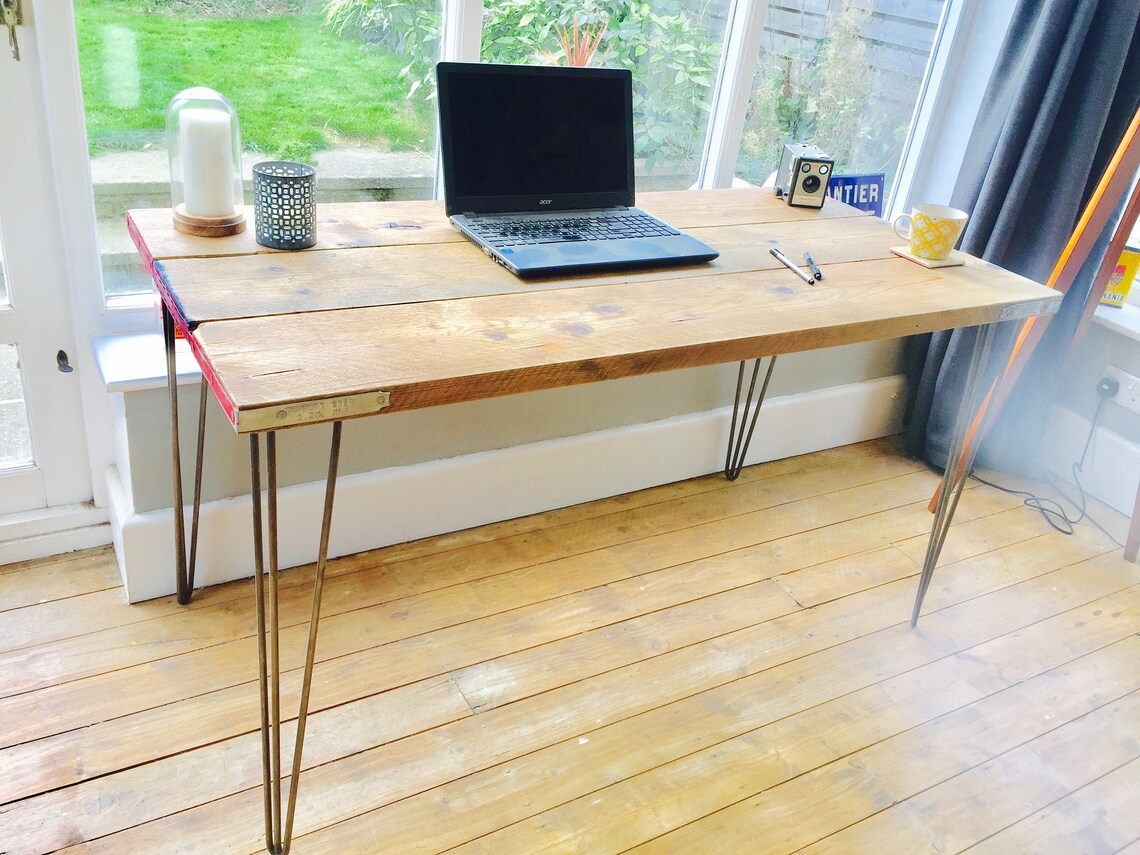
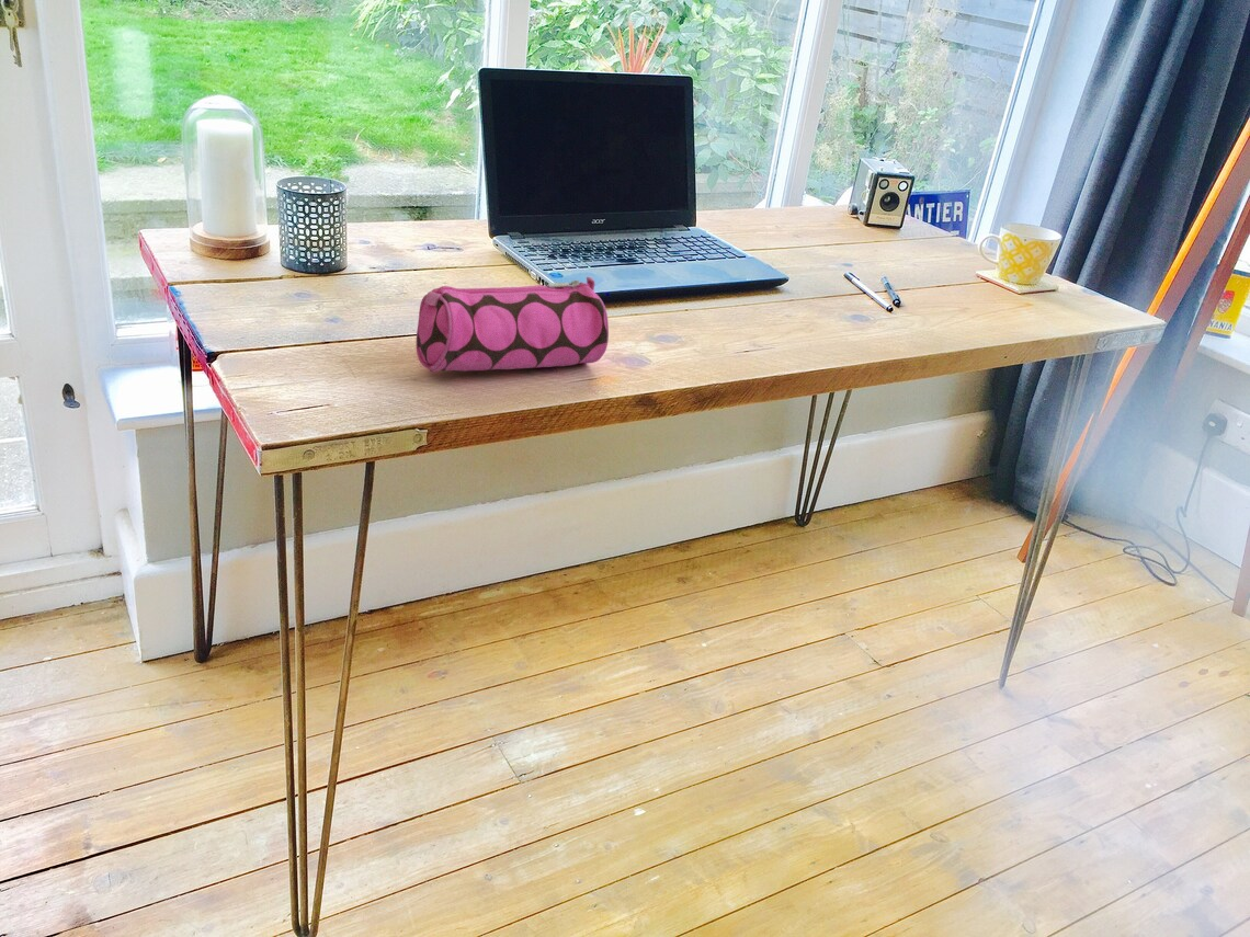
+ pencil case [416,276,610,373]
